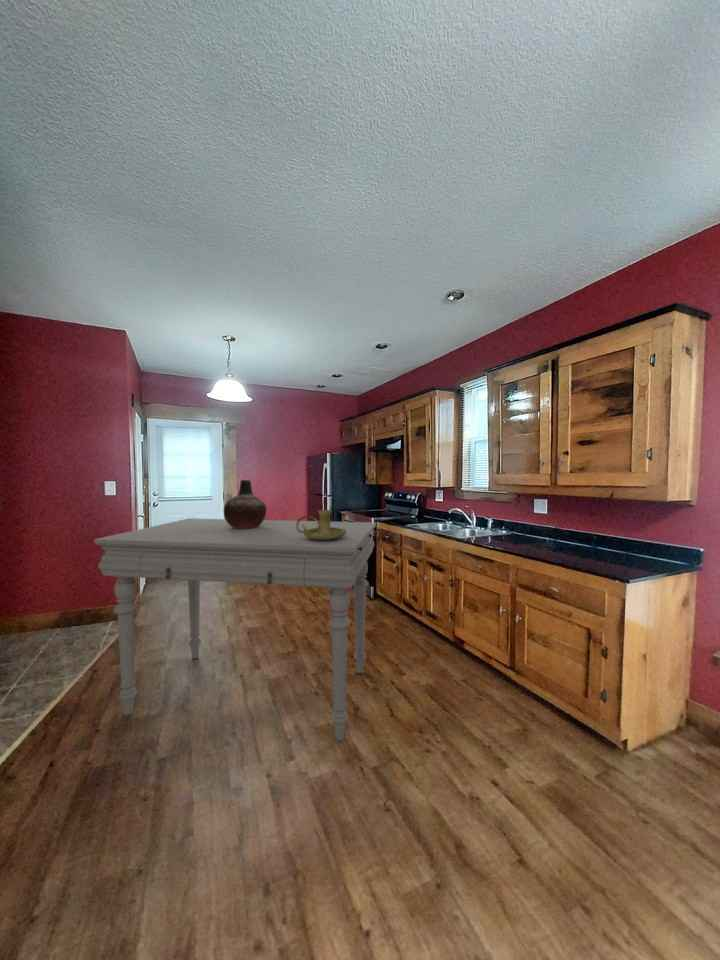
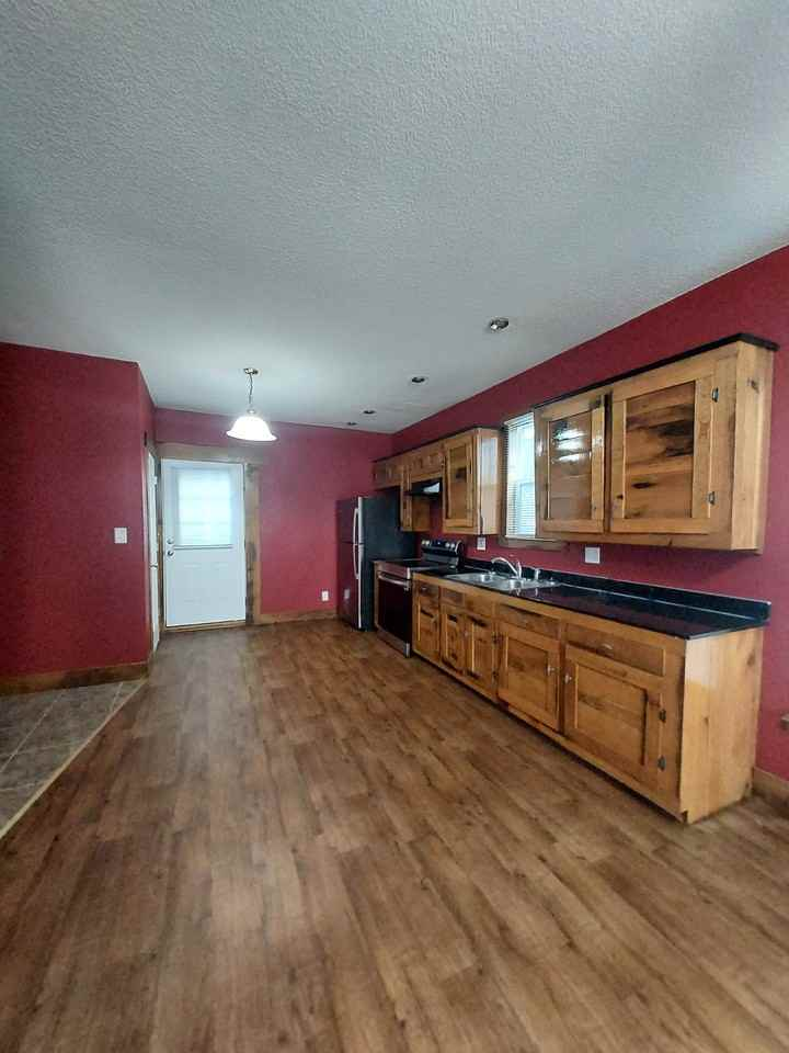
- dining table [93,517,377,741]
- vase [223,479,267,529]
- candle holder [296,509,346,540]
